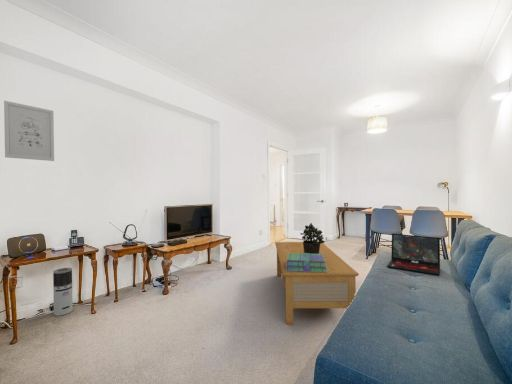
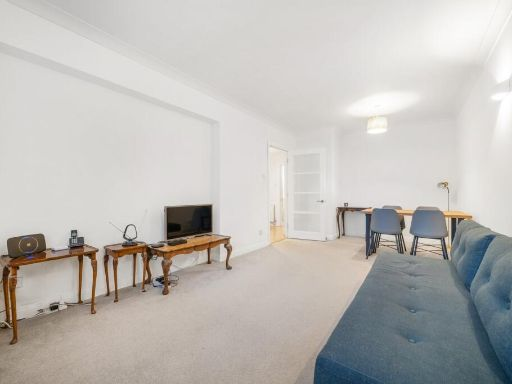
- stack of books [286,253,327,272]
- potted plant [299,222,325,254]
- coffee table [274,241,360,326]
- laptop [386,233,441,276]
- air purifier [52,267,74,317]
- wall art [3,100,55,162]
